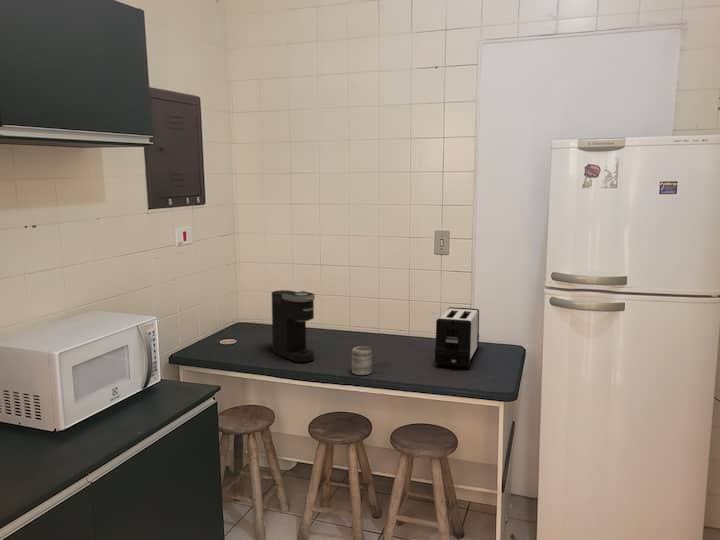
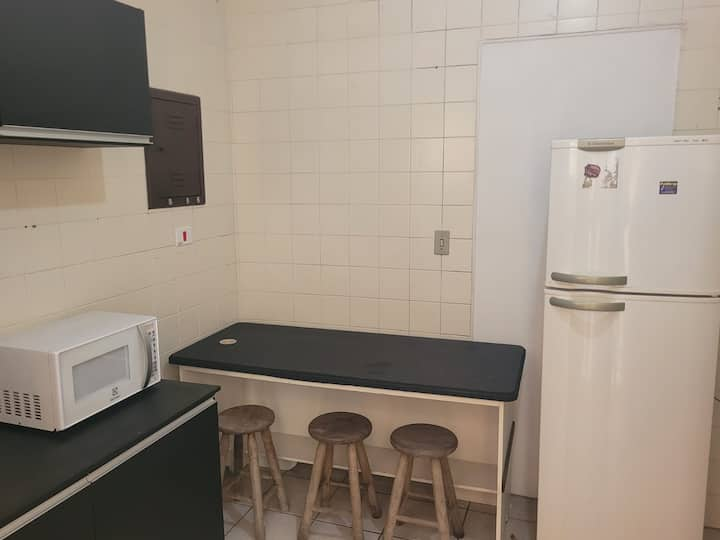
- toaster [434,306,480,368]
- coffee maker [271,289,316,363]
- mug [351,345,373,376]
